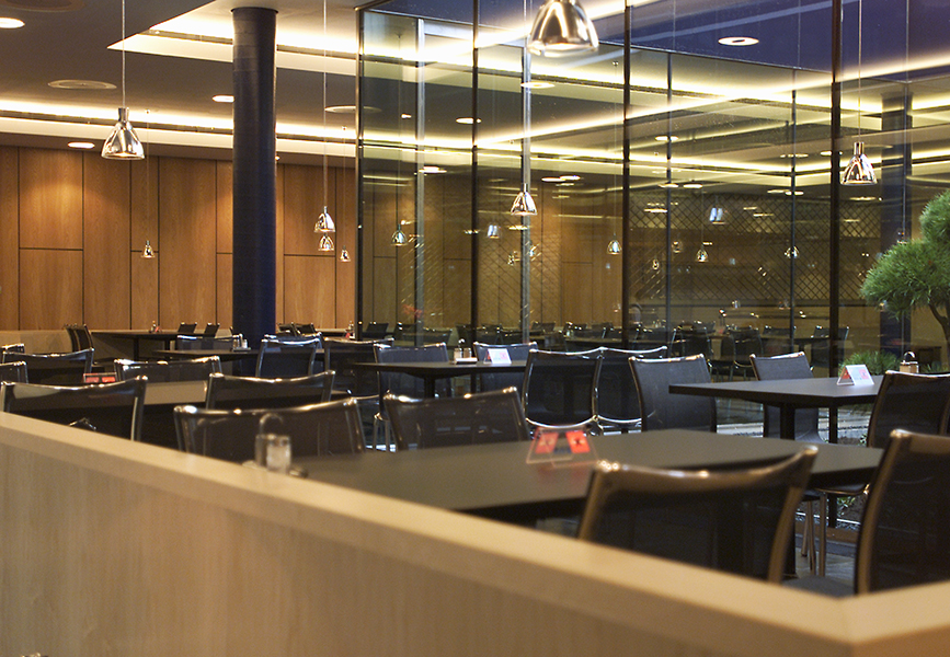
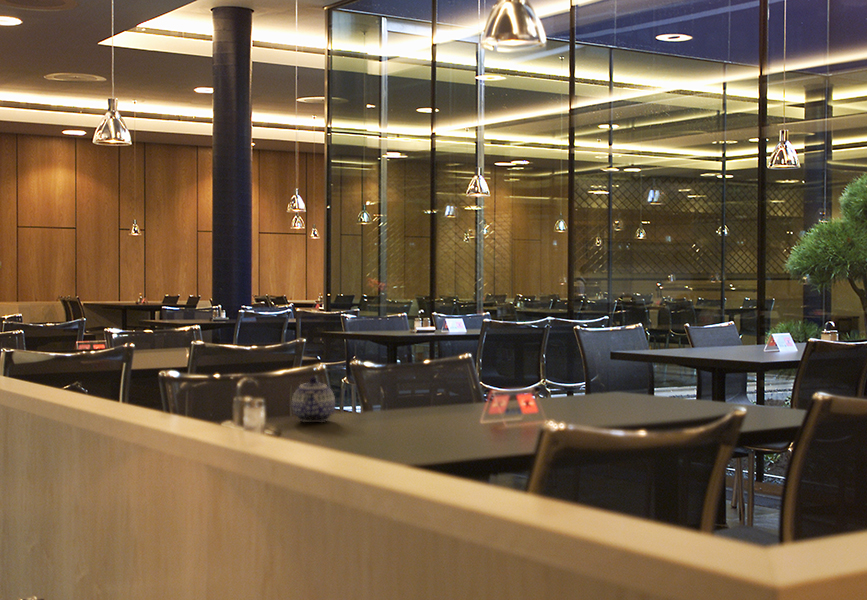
+ teapot [291,376,336,423]
